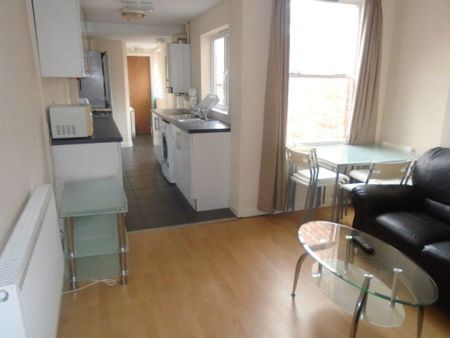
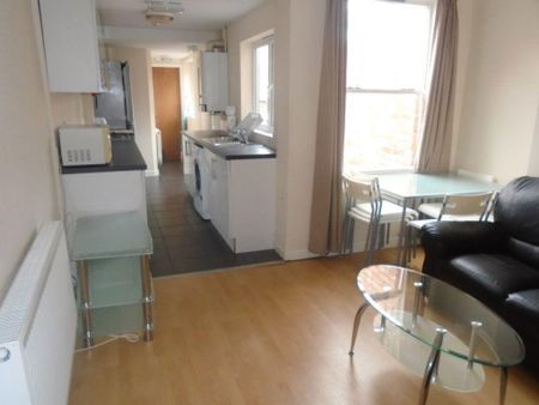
- remote control [351,235,375,254]
